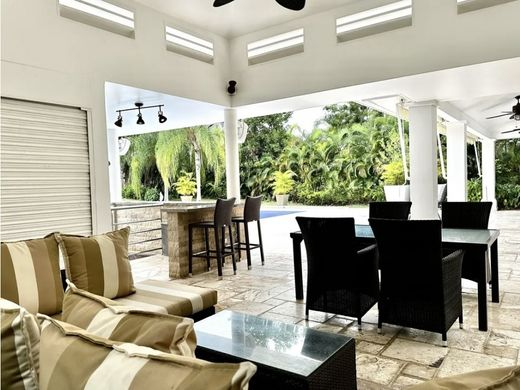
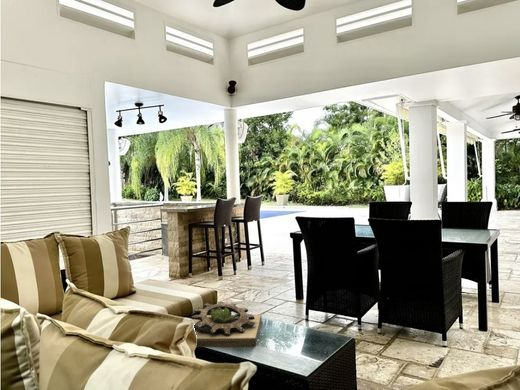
+ succulent planter [191,301,262,348]
